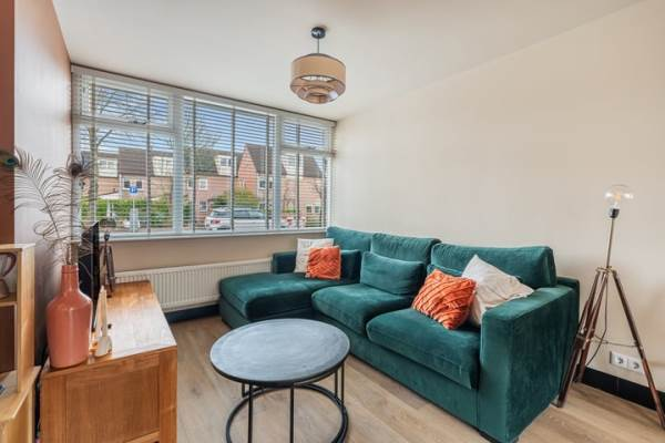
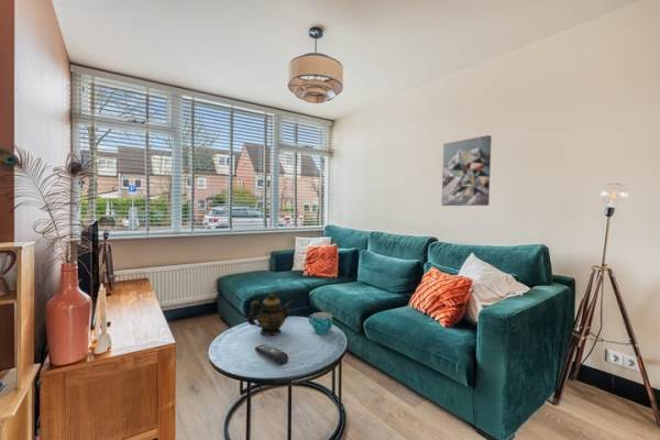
+ cup [308,311,334,336]
+ wall art [440,134,493,207]
+ teapot [246,292,294,337]
+ remote control [254,343,289,365]
